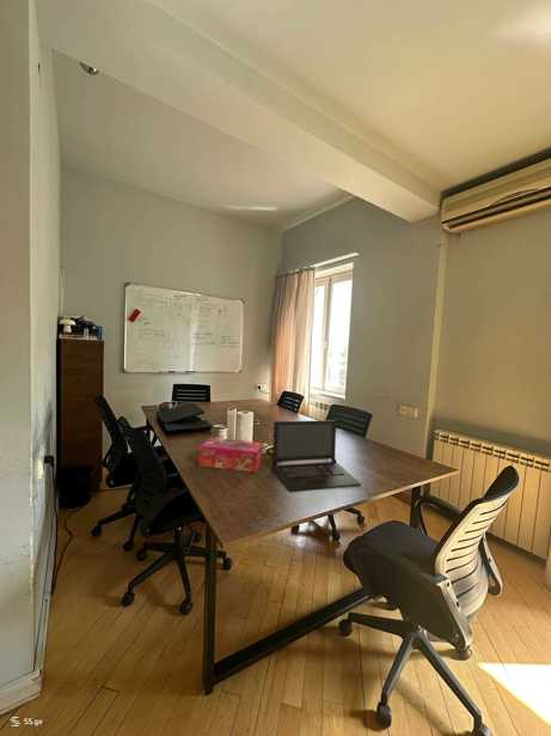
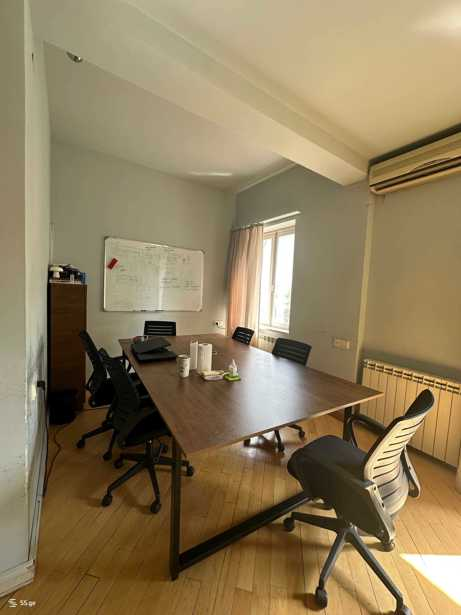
- laptop [271,419,362,493]
- tissue box [197,437,264,473]
